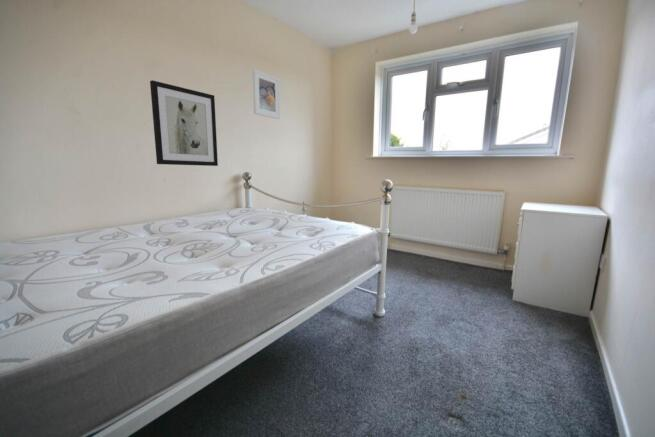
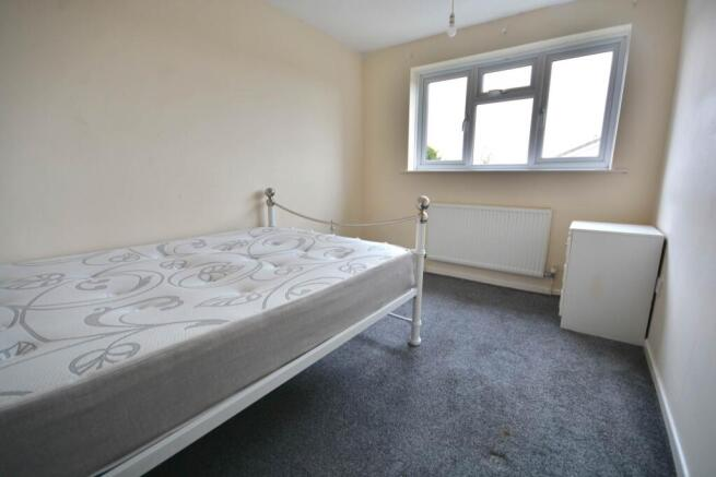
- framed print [252,68,281,120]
- wall art [149,79,219,167]
